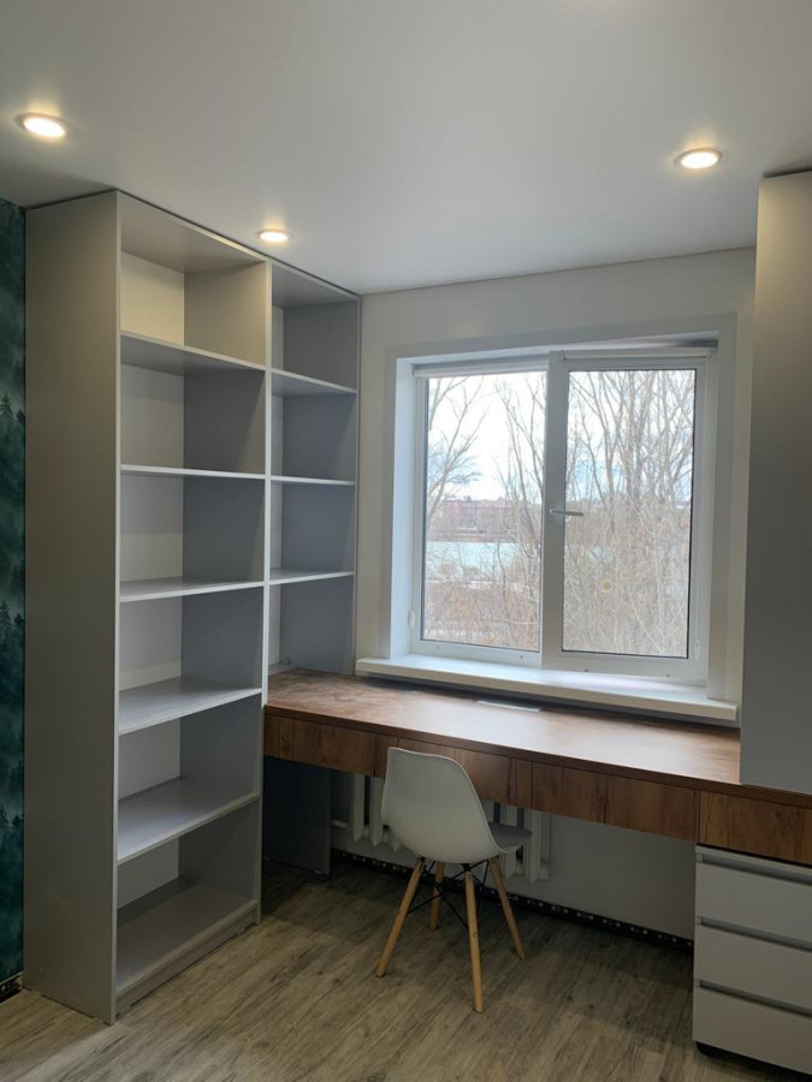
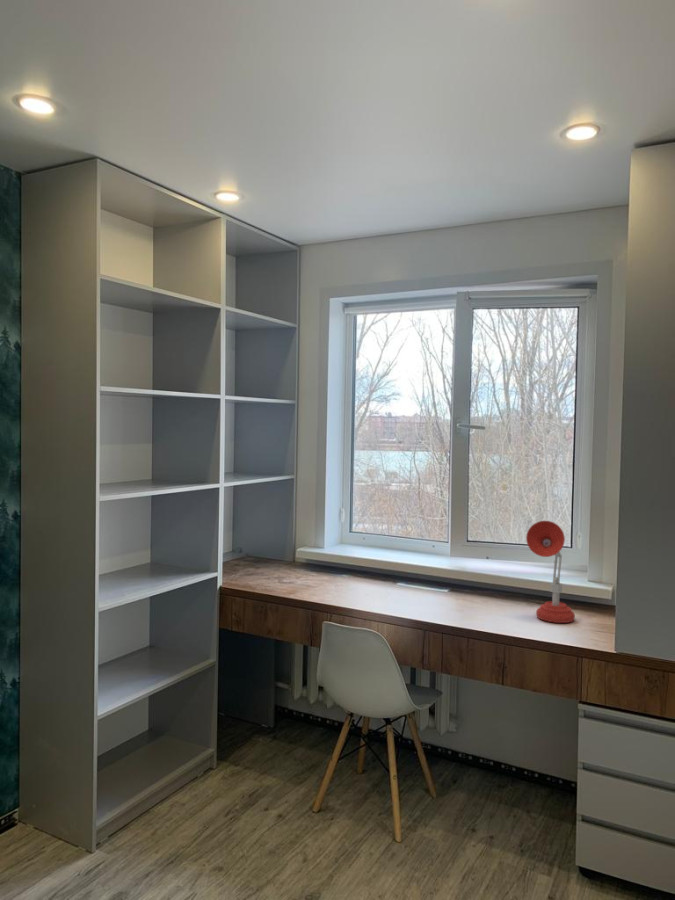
+ desk lamp [525,520,576,624]
